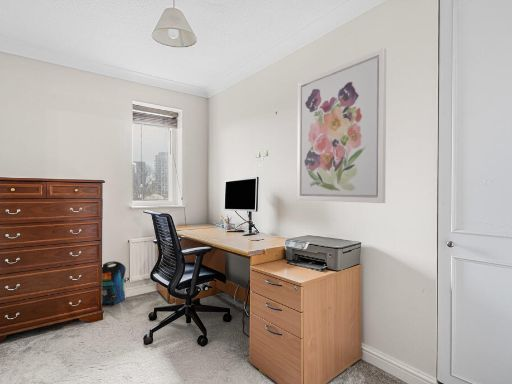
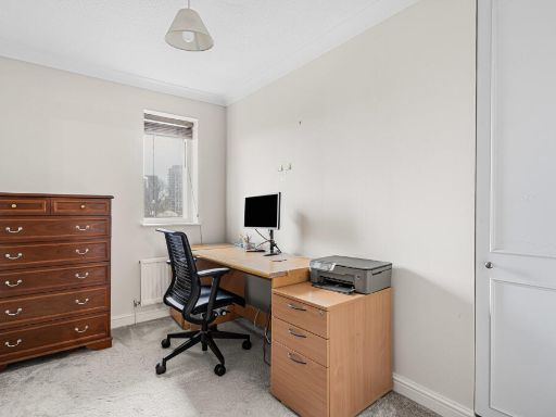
- wall art [296,47,387,204]
- pouch [101,260,127,306]
